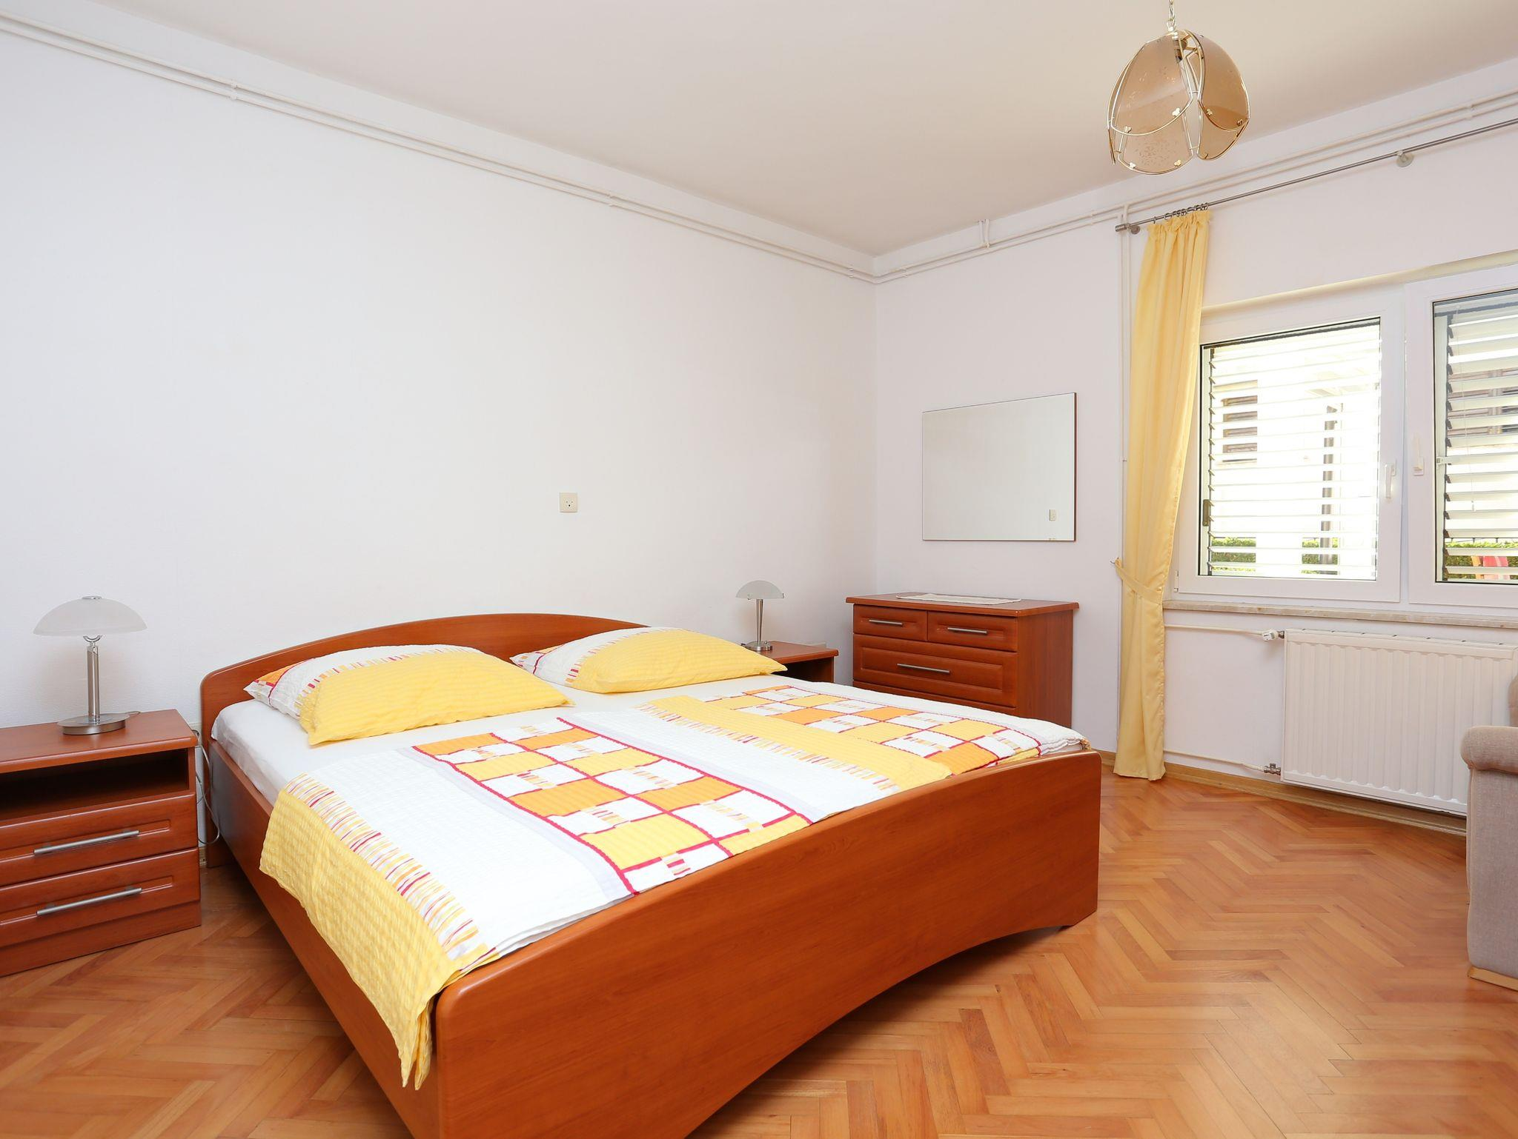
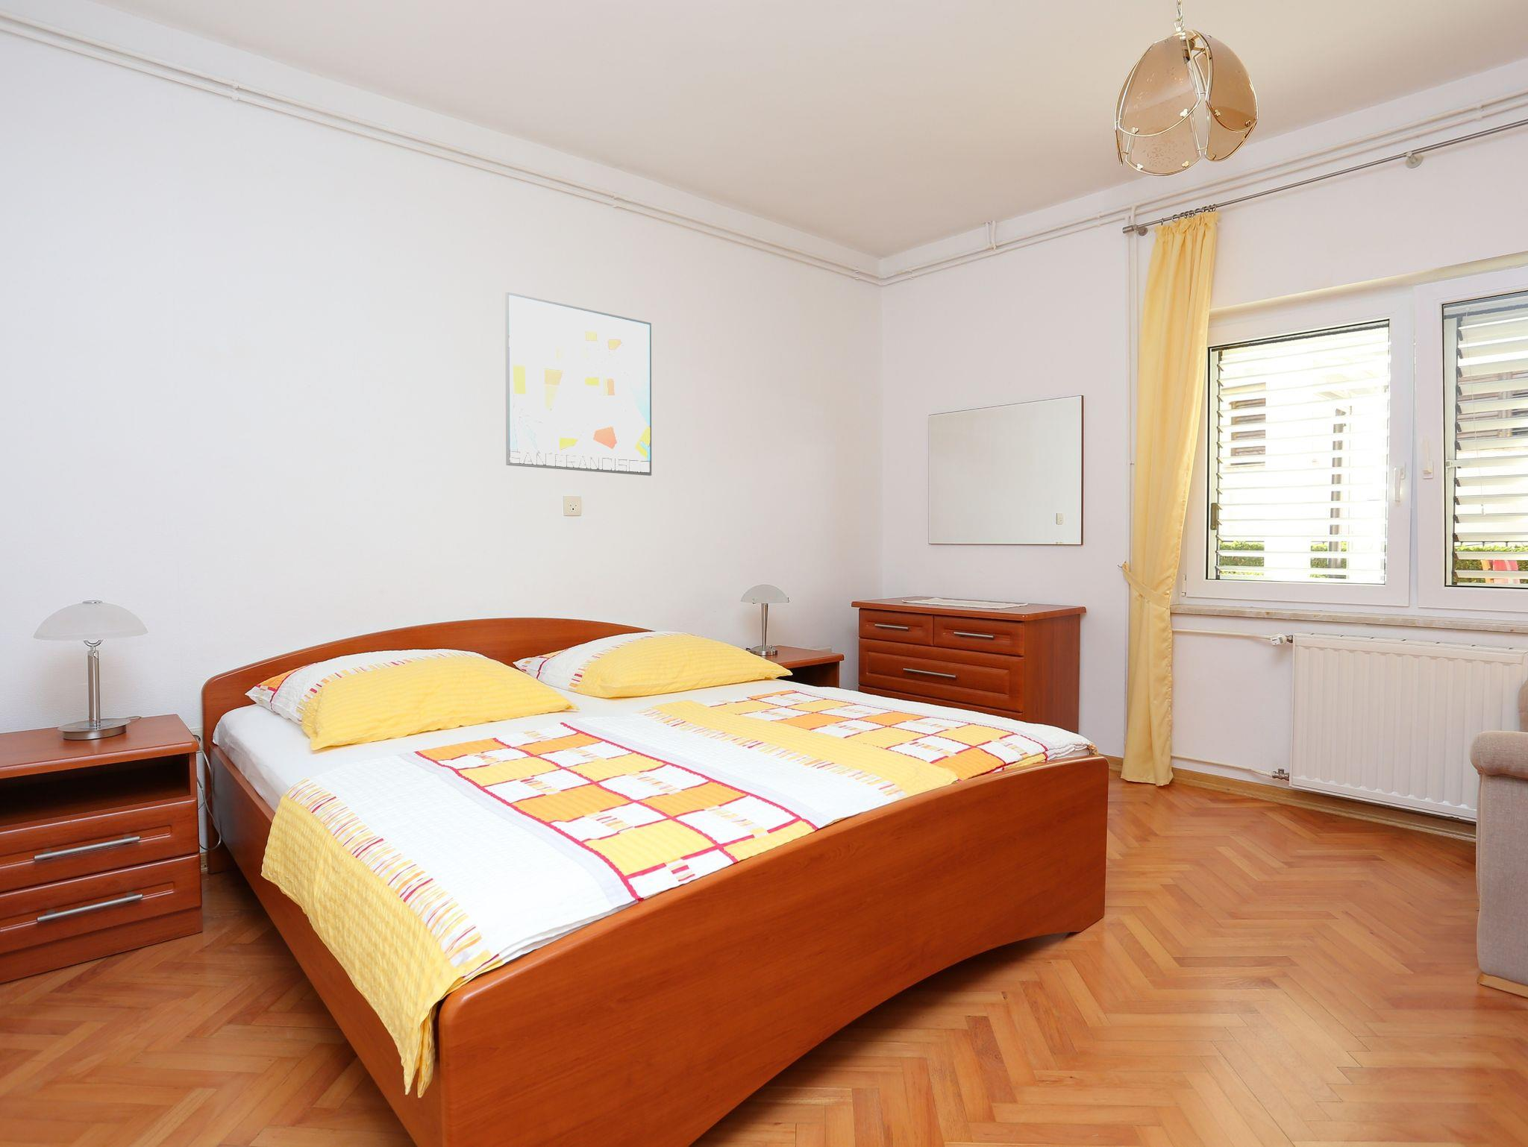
+ wall art [505,290,652,477]
